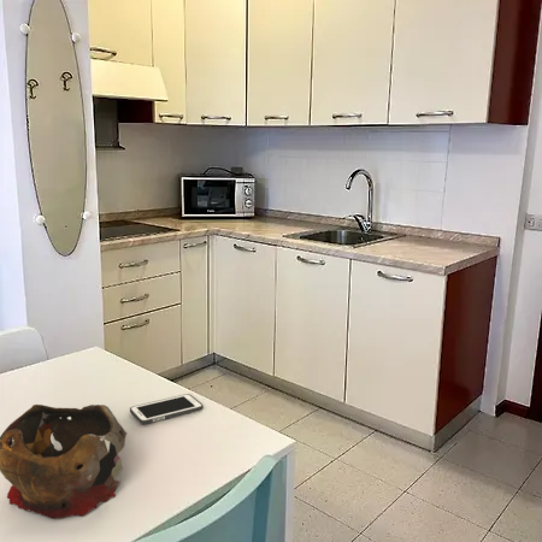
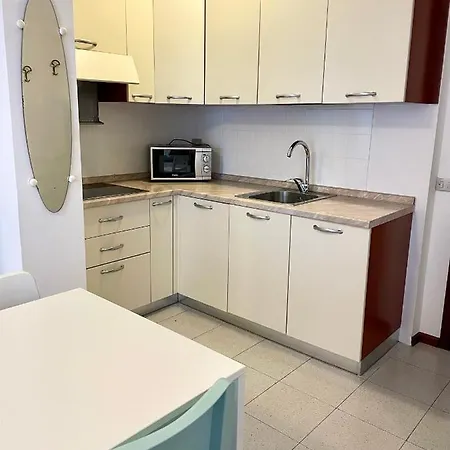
- cell phone [129,393,204,425]
- decorative bowl [0,403,128,520]
